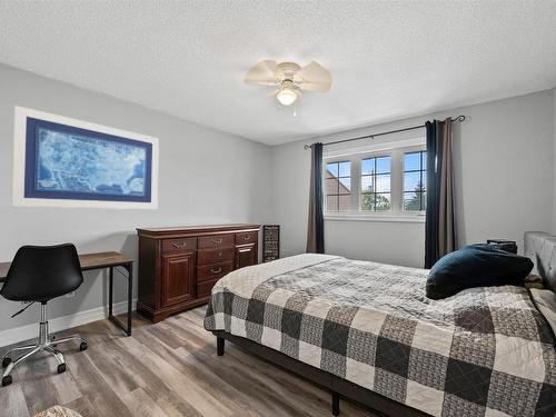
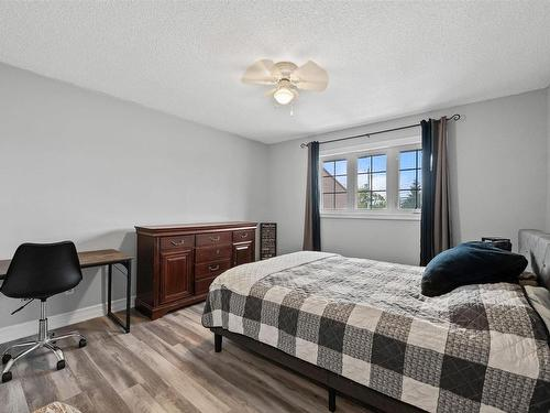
- wall art [10,105,160,210]
